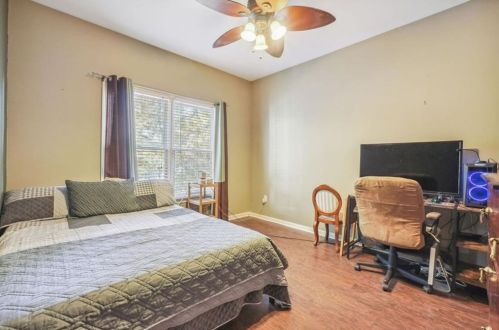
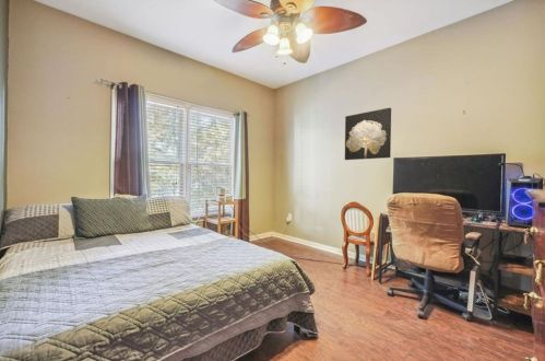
+ wall art [344,107,392,161]
